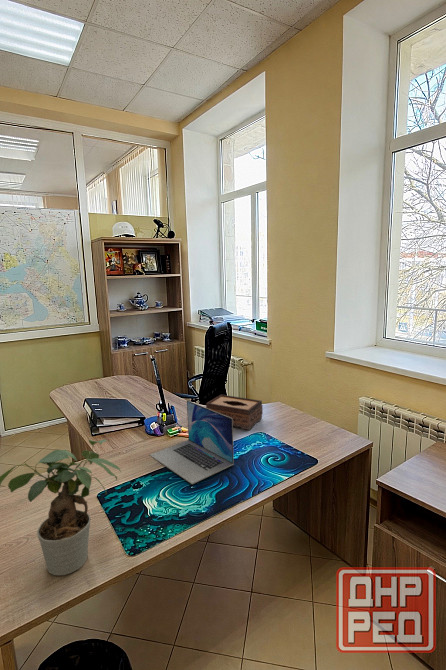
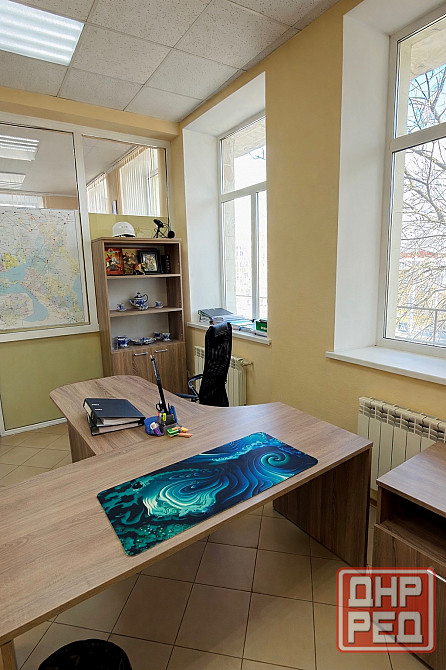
- tissue box [205,394,264,431]
- laptop [149,399,235,485]
- potted plant [0,438,122,577]
